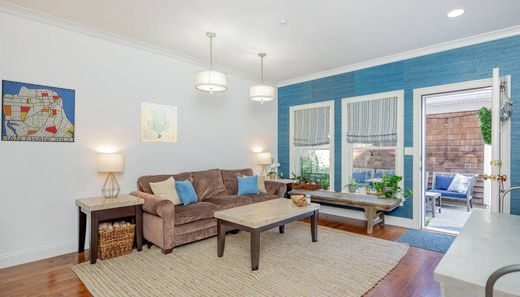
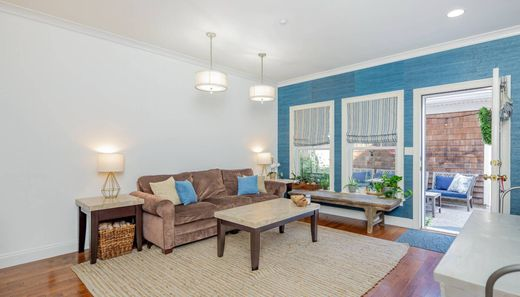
- wall art [0,79,76,143]
- wall art [139,101,178,143]
